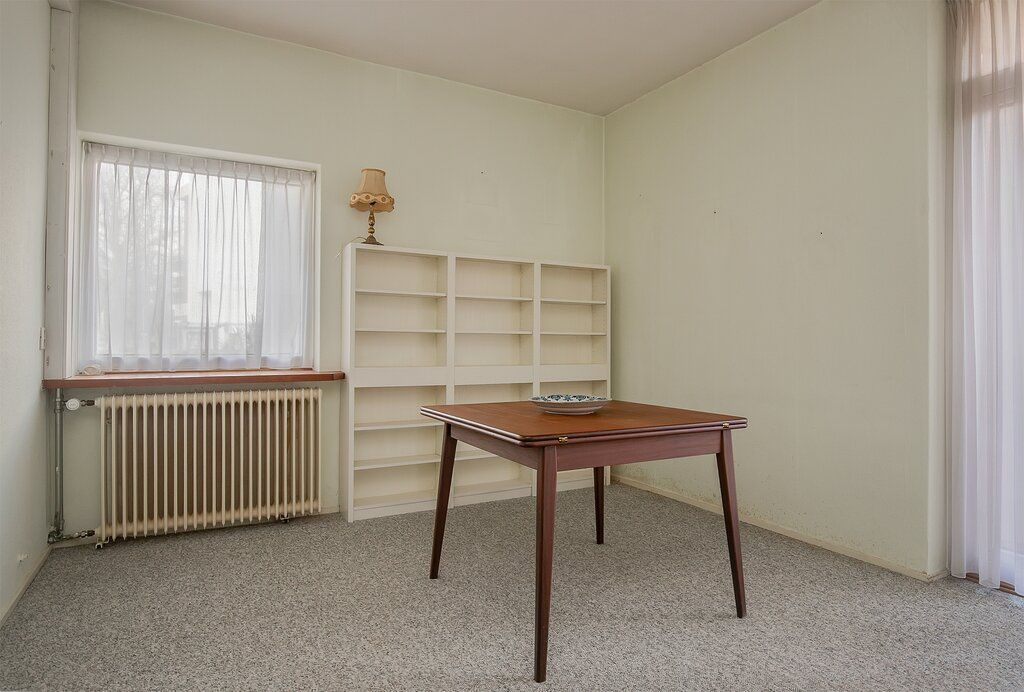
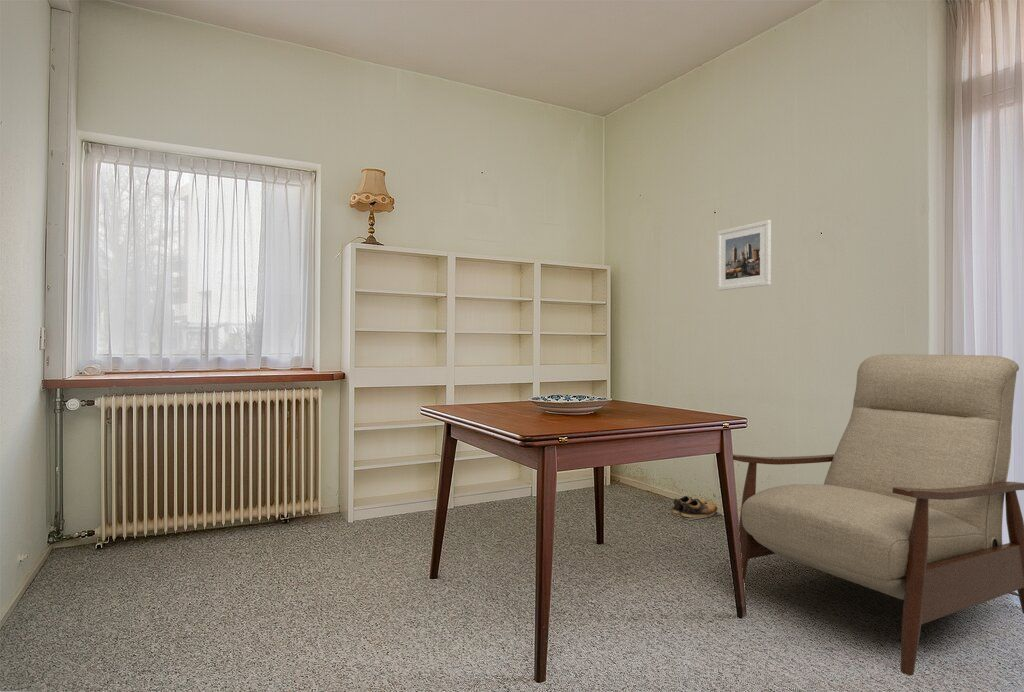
+ chair [732,353,1024,676]
+ shoes [664,495,723,521]
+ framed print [716,219,772,292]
